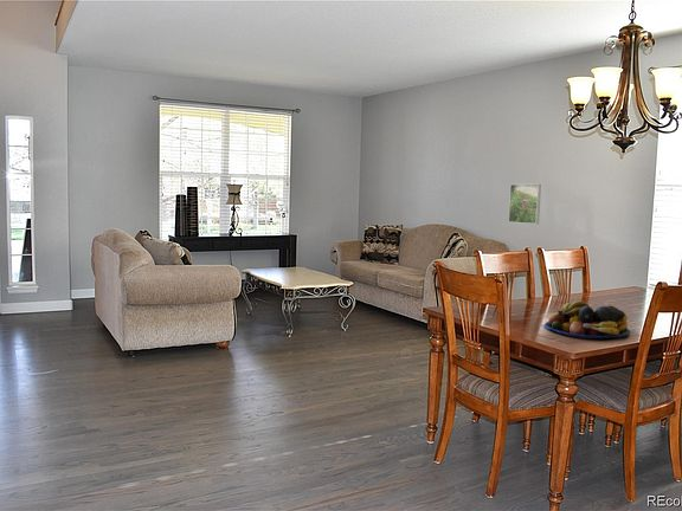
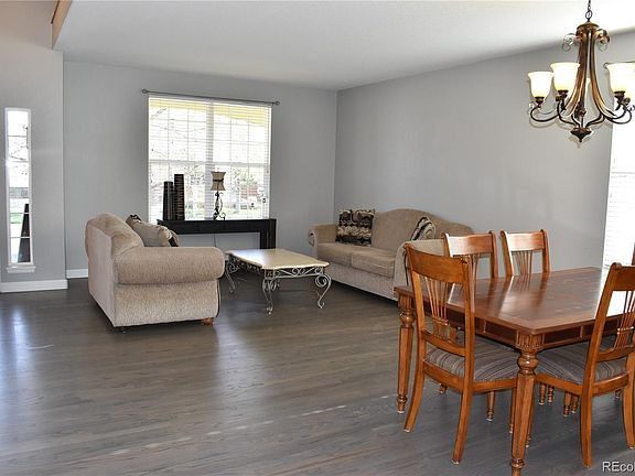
- fruit bowl [543,299,631,339]
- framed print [508,183,542,225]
